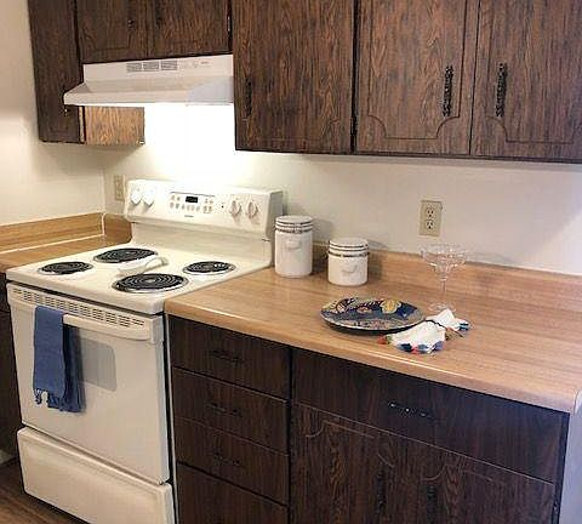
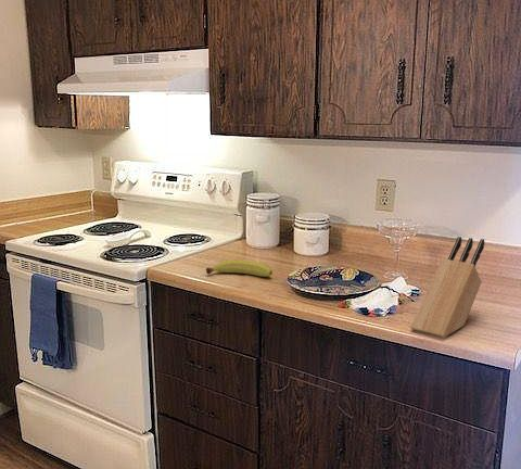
+ knife block [409,236,485,339]
+ fruit [205,258,274,278]
